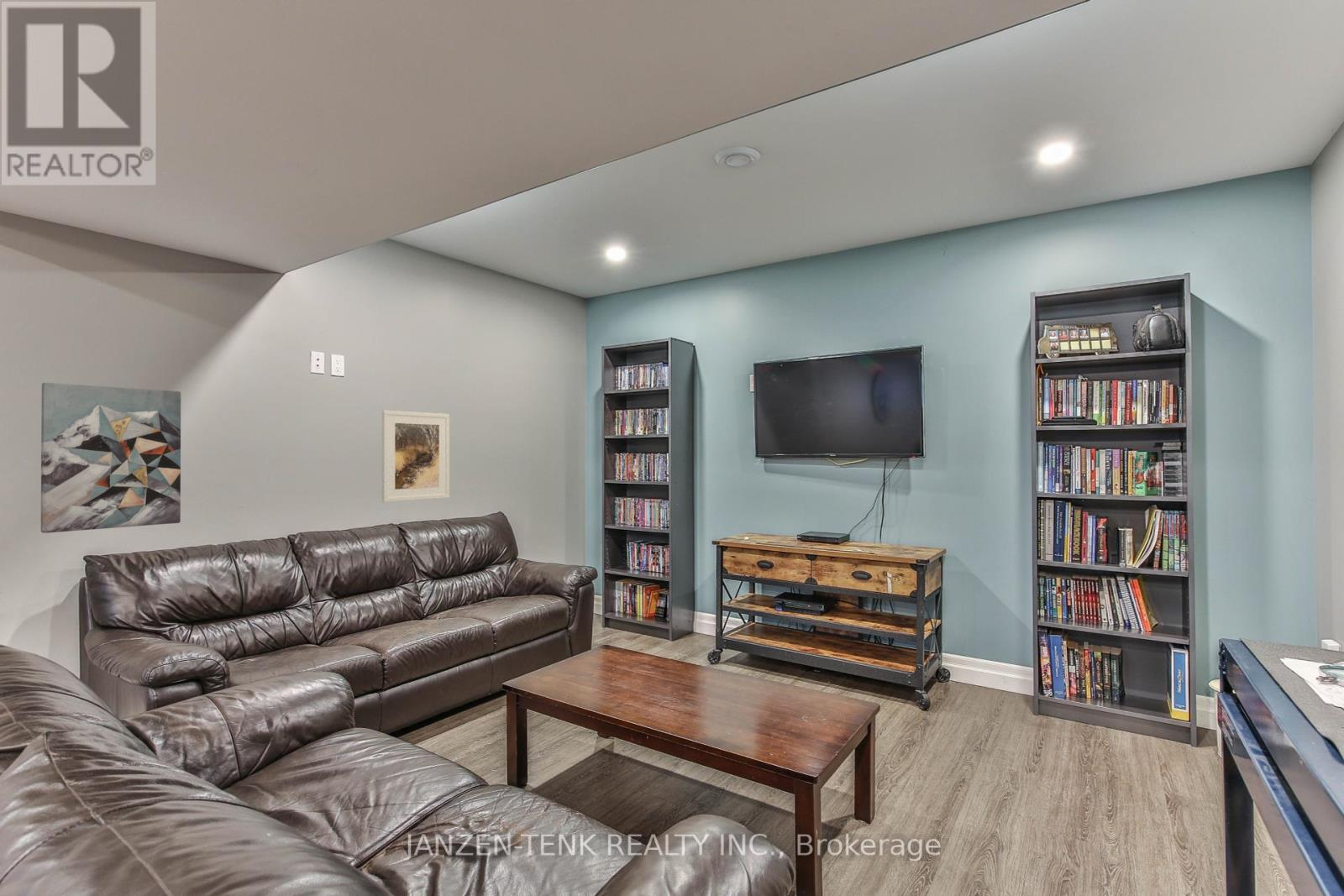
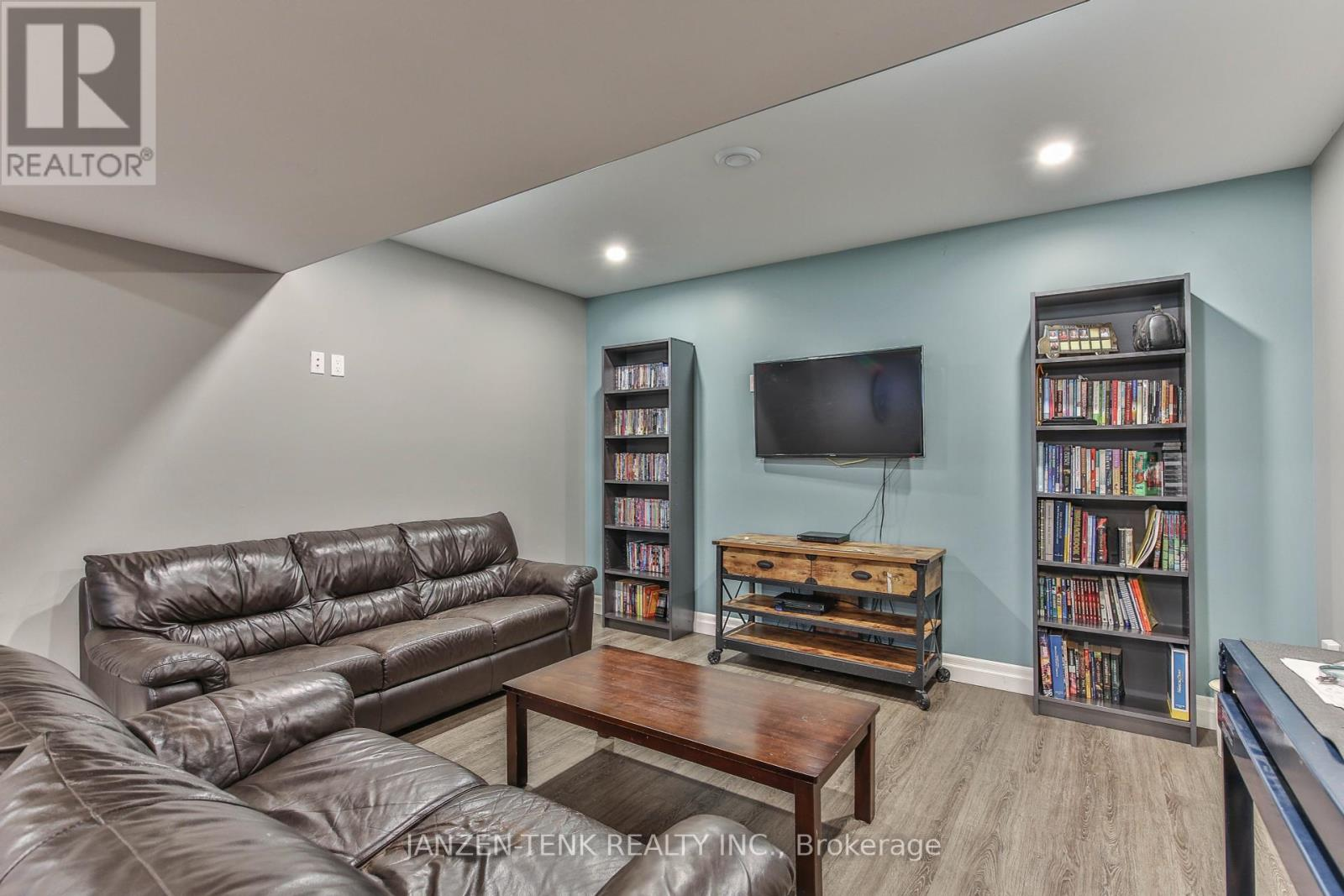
- wall art [40,382,181,534]
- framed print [381,410,450,503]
